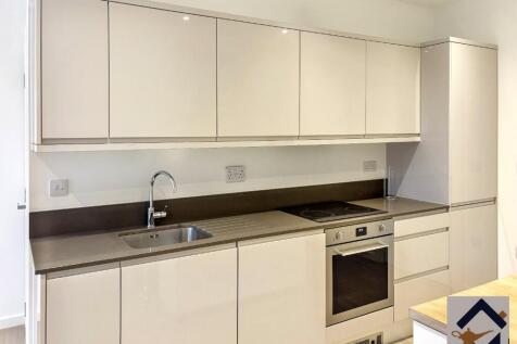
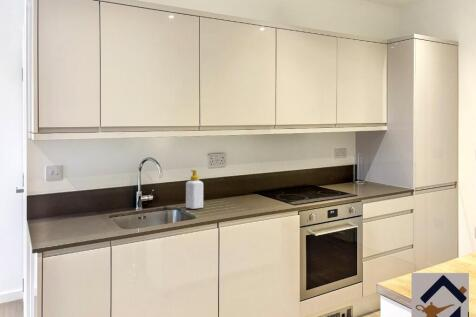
+ soap bottle [185,169,204,210]
